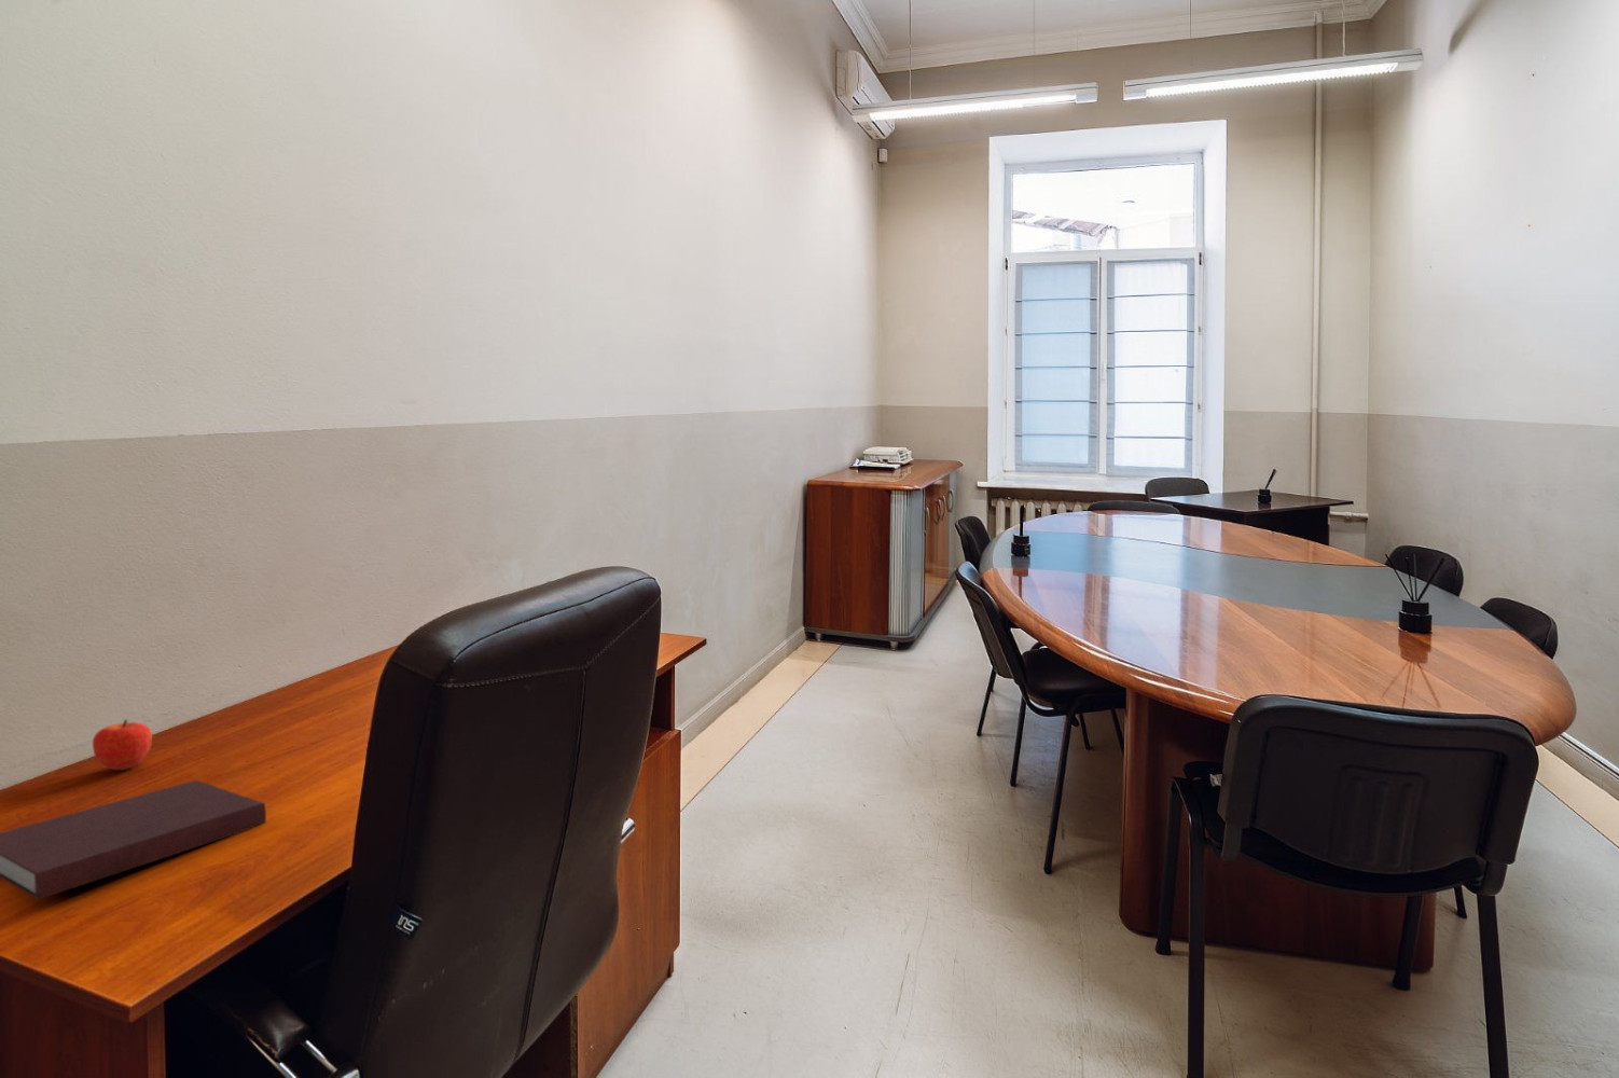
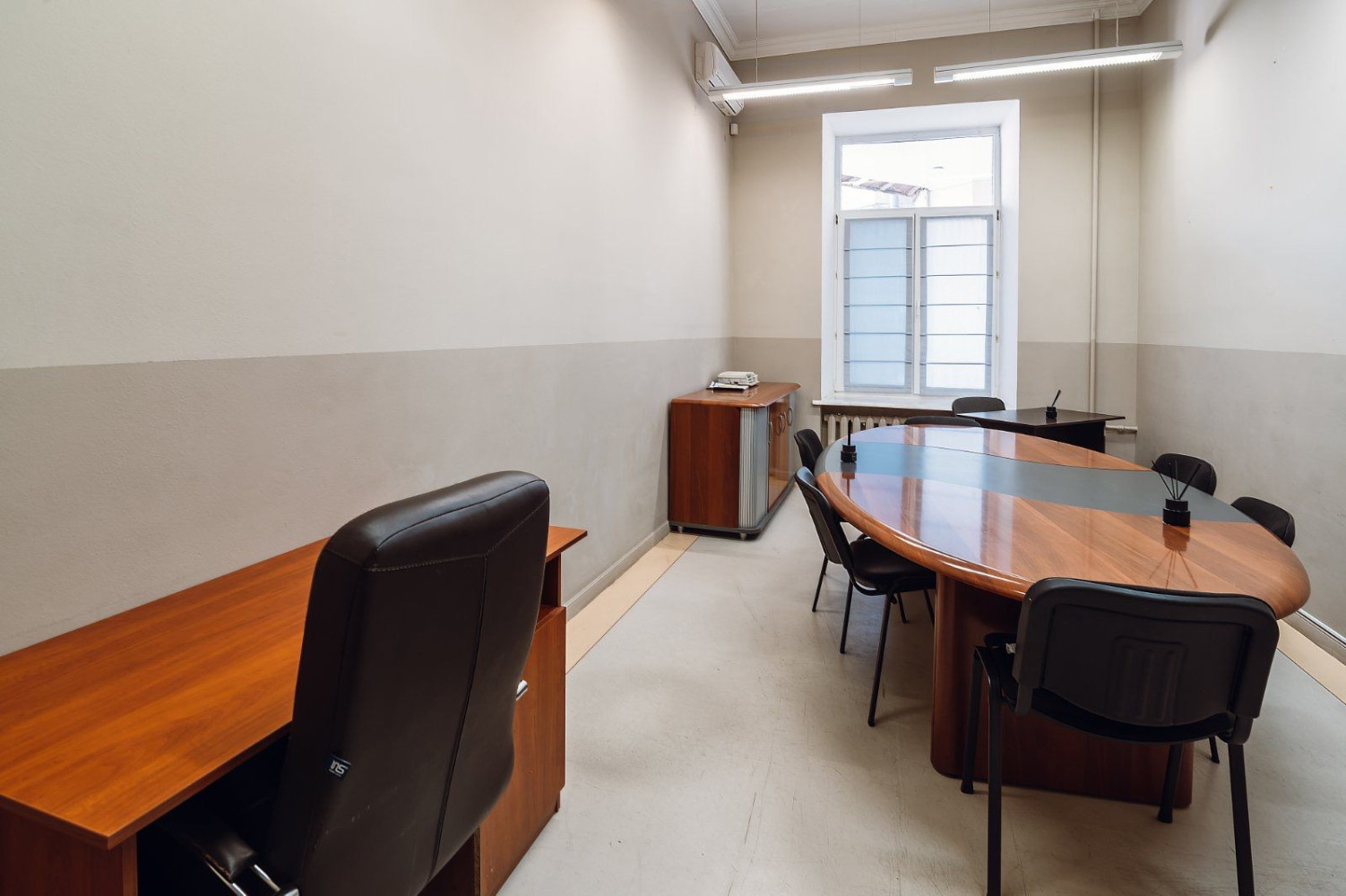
- notebook [0,780,267,901]
- fruit [91,719,153,771]
